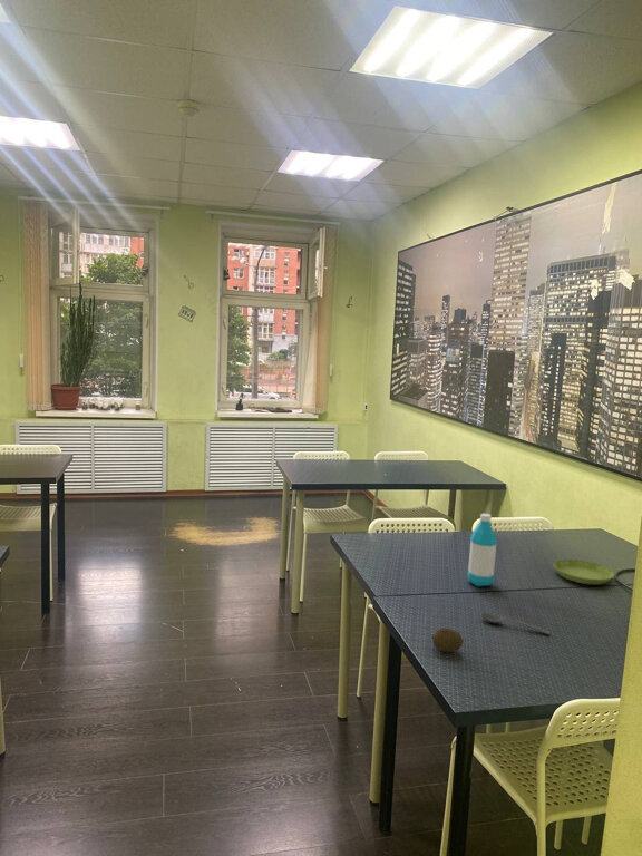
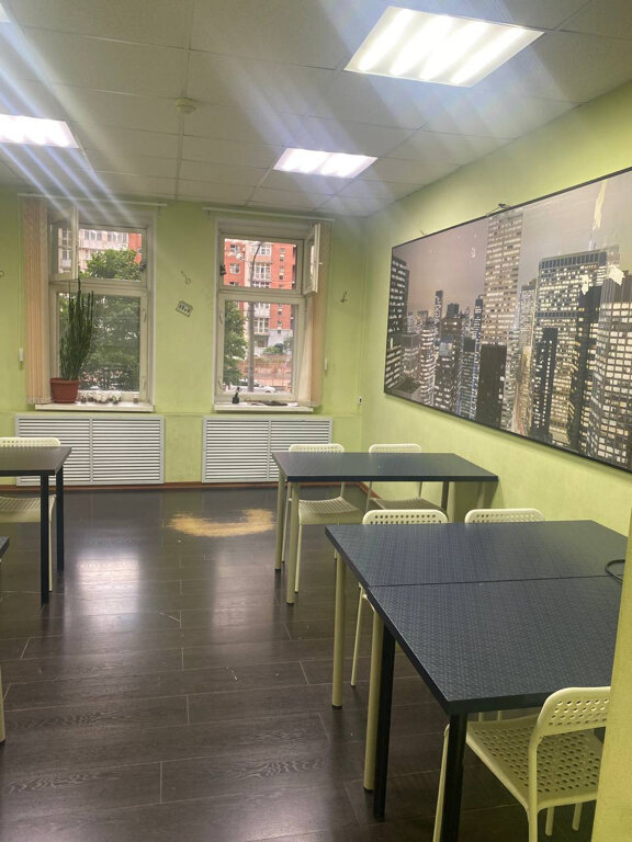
- soupspoon [480,612,551,635]
- saucer [553,558,615,585]
- fruit [430,626,465,653]
- water bottle [466,513,498,587]
